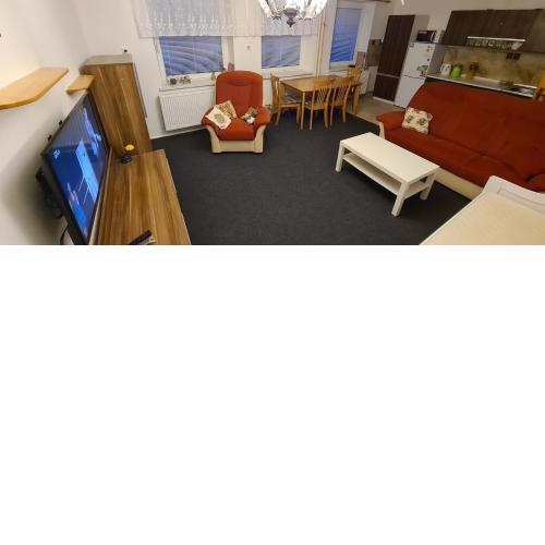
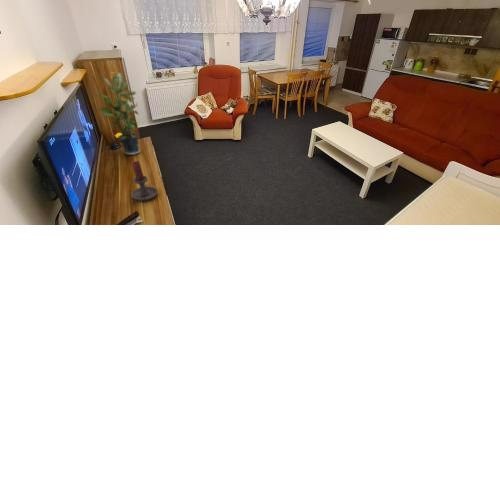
+ potted plant [91,72,141,156]
+ candle holder [130,160,158,202]
